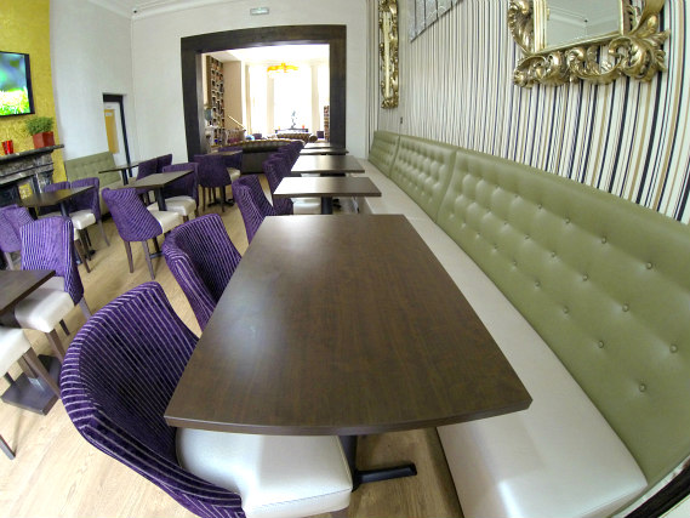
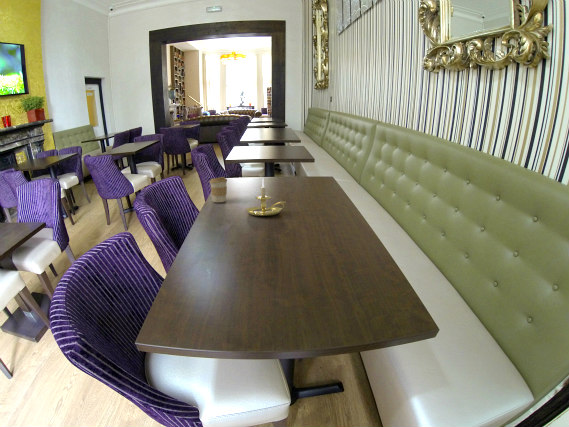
+ candle holder [245,177,285,217]
+ coffee cup [209,176,228,203]
